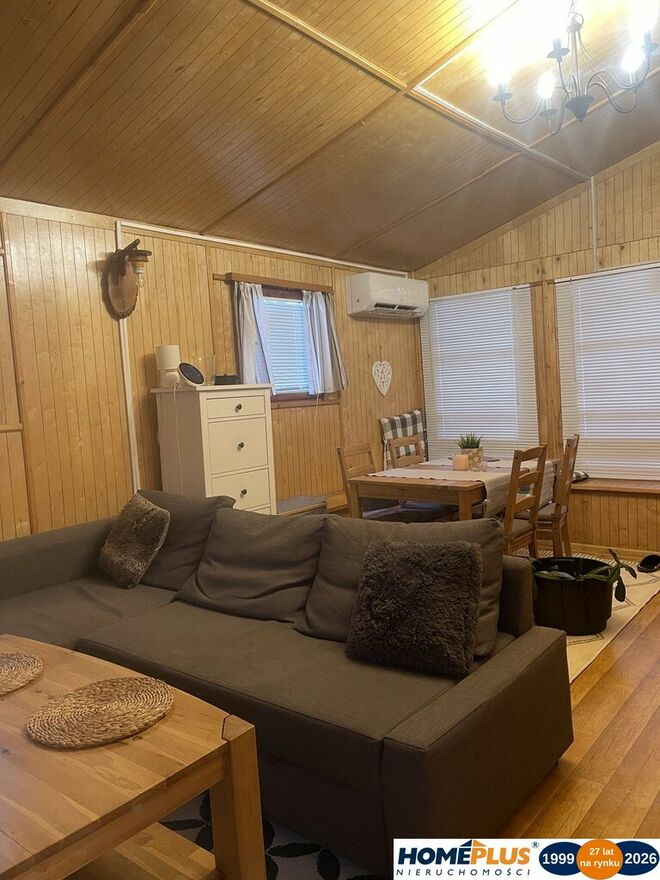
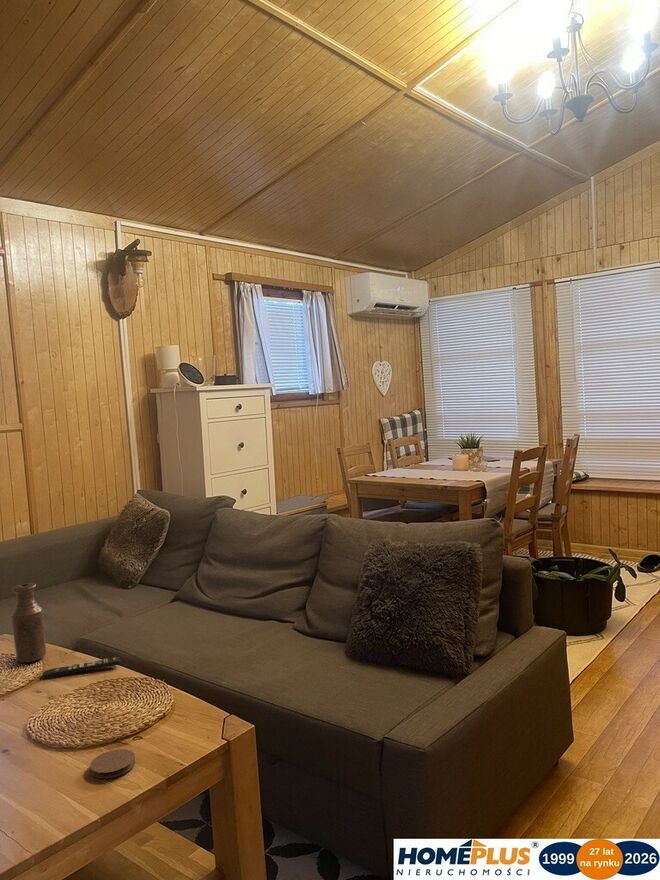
+ bottle [10,582,48,664]
+ coaster [89,748,136,779]
+ remote control [41,656,122,681]
